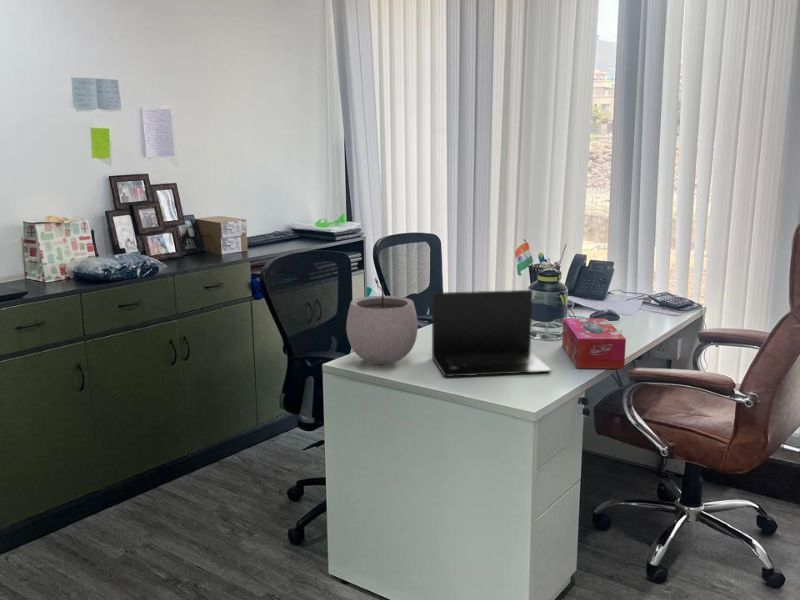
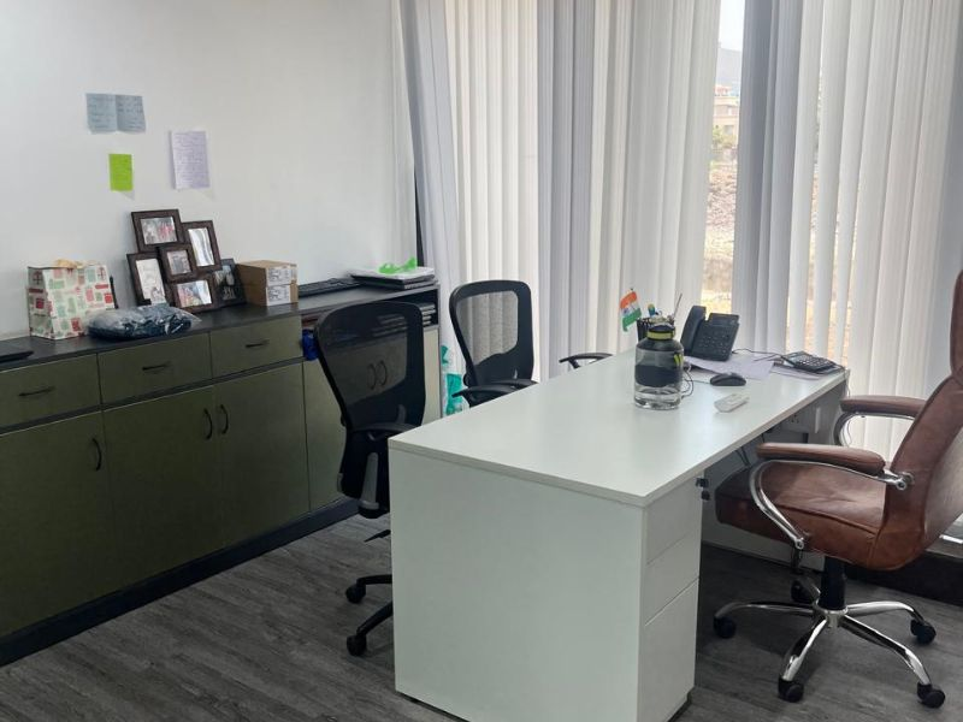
- tissue box [561,317,627,370]
- plant pot [345,275,419,365]
- laptop [431,289,552,378]
